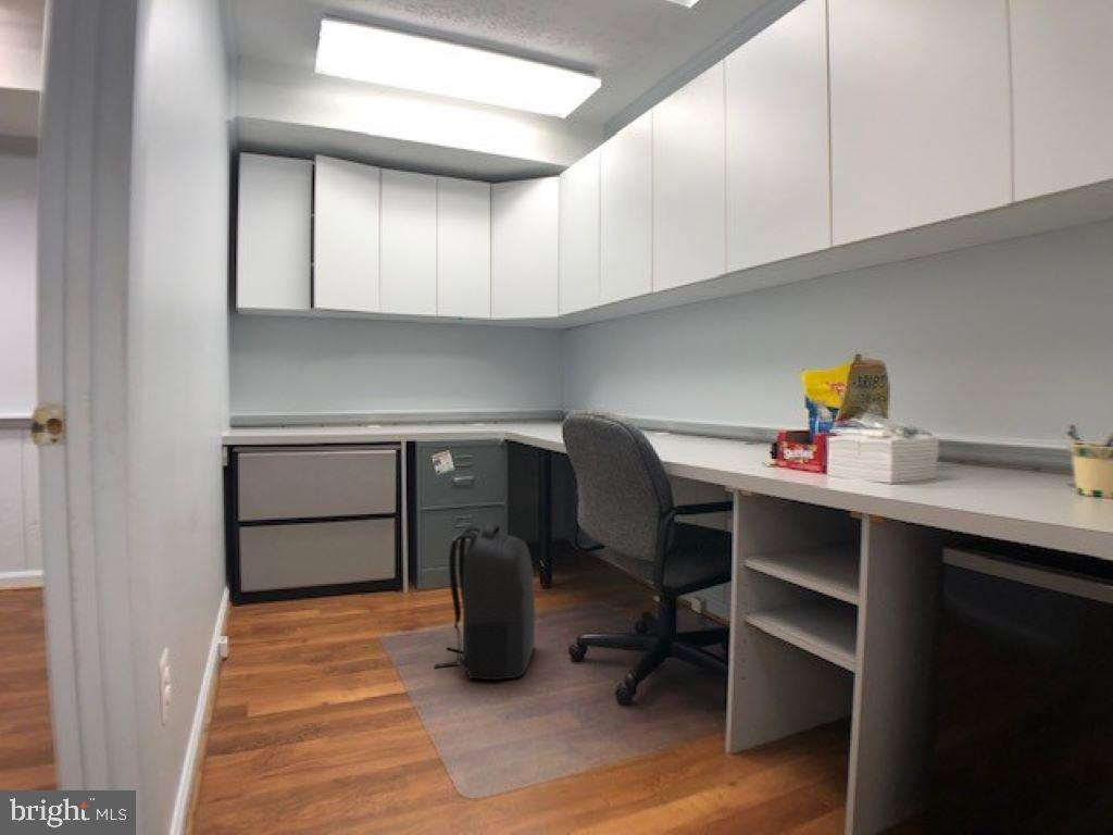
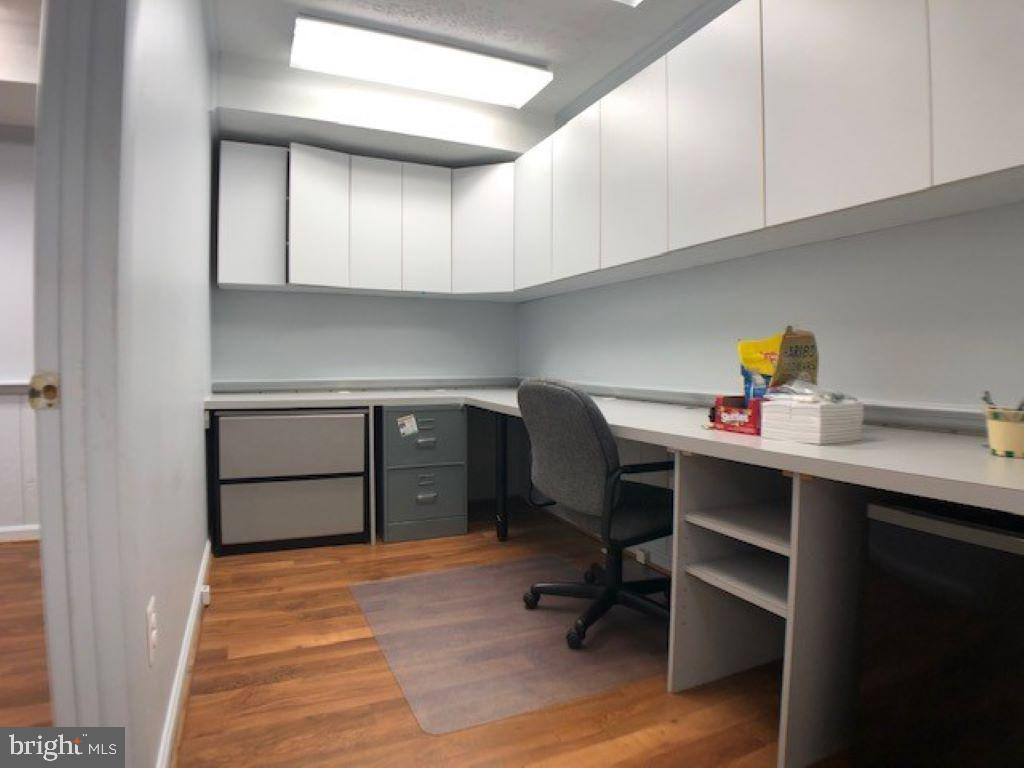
- backpack [434,521,536,681]
